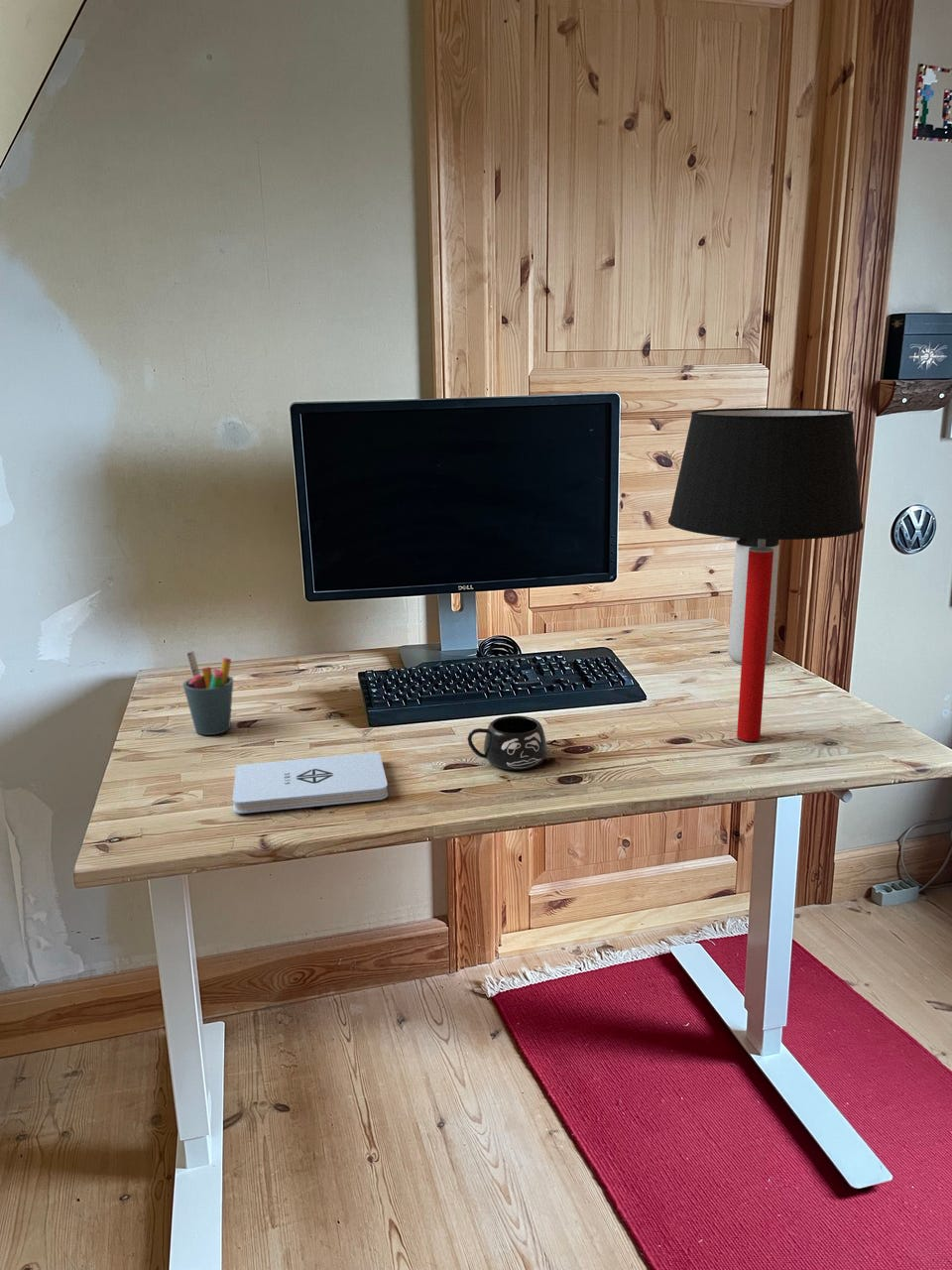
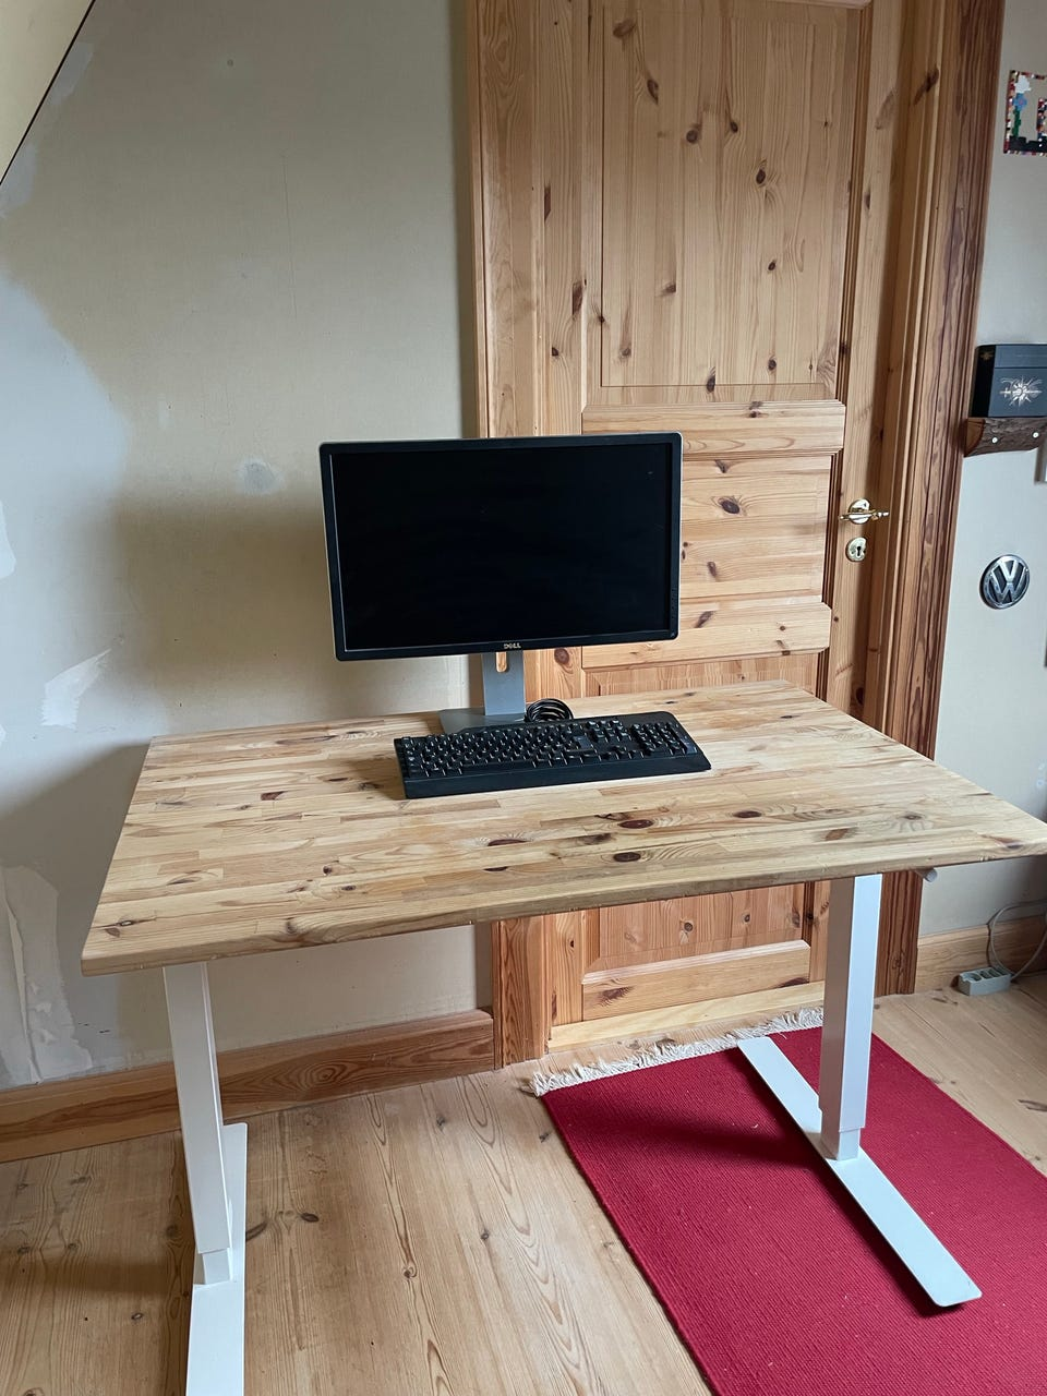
- pen holder [181,650,234,736]
- mug [467,714,547,771]
- notepad [231,751,389,815]
- table lamp [667,407,864,742]
- thermos bottle [722,537,780,664]
